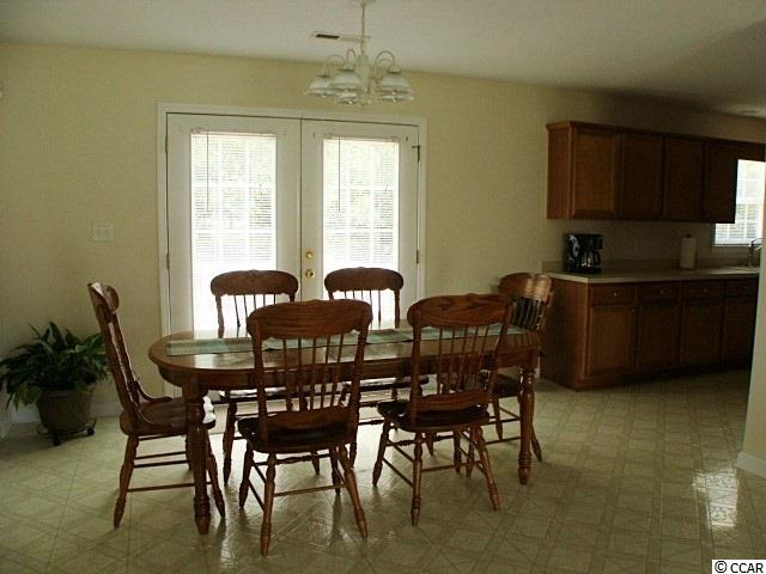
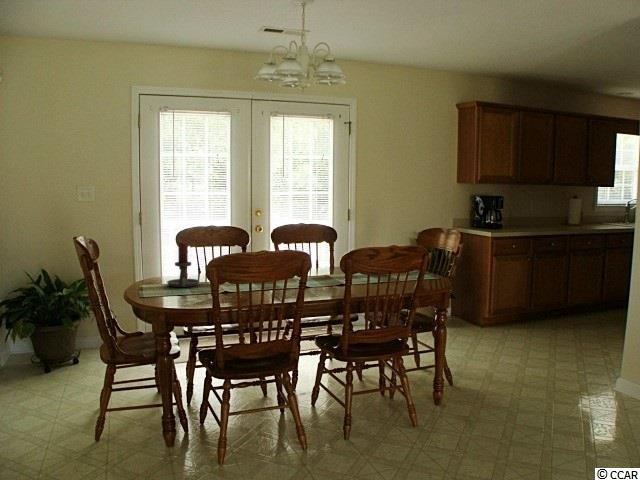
+ candle holder [166,241,200,288]
